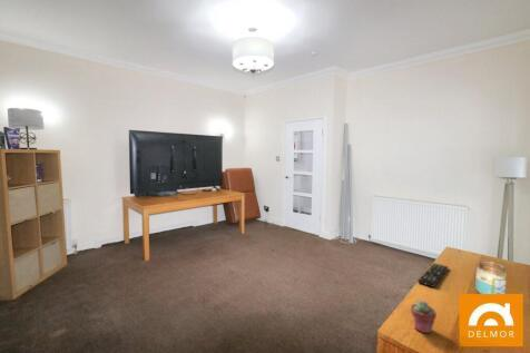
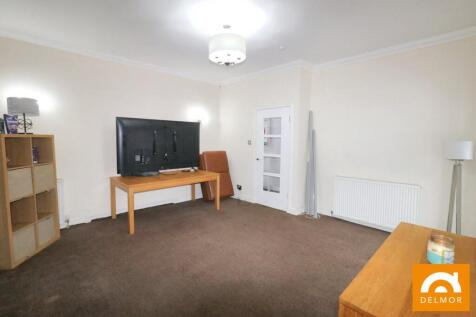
- remote control [416,262,449,288]
- potted succulent [410,300,438,334]
